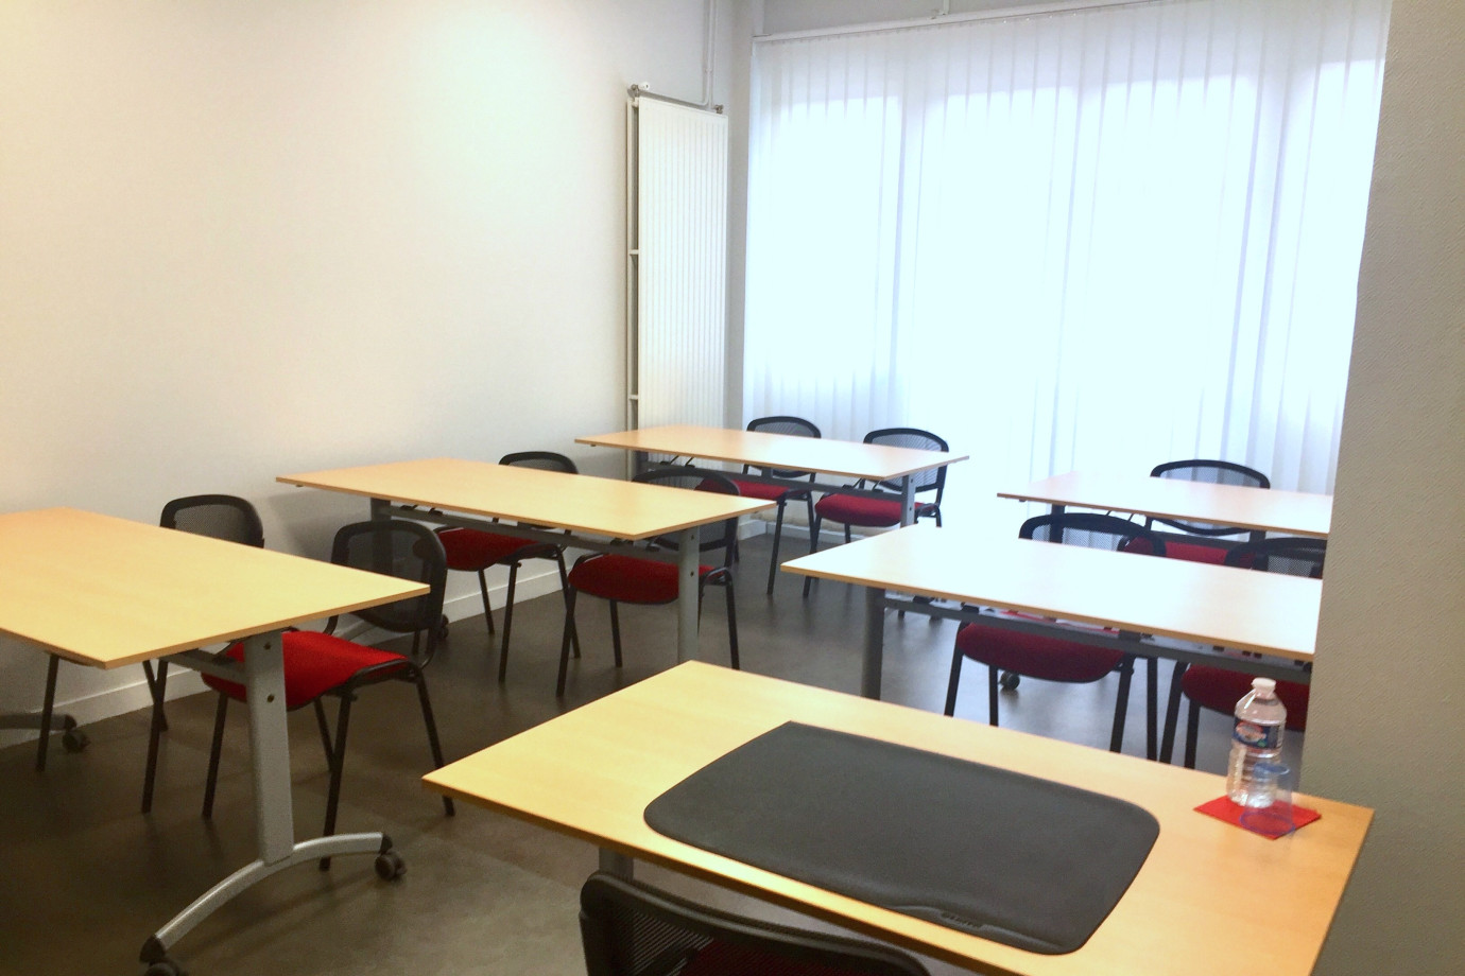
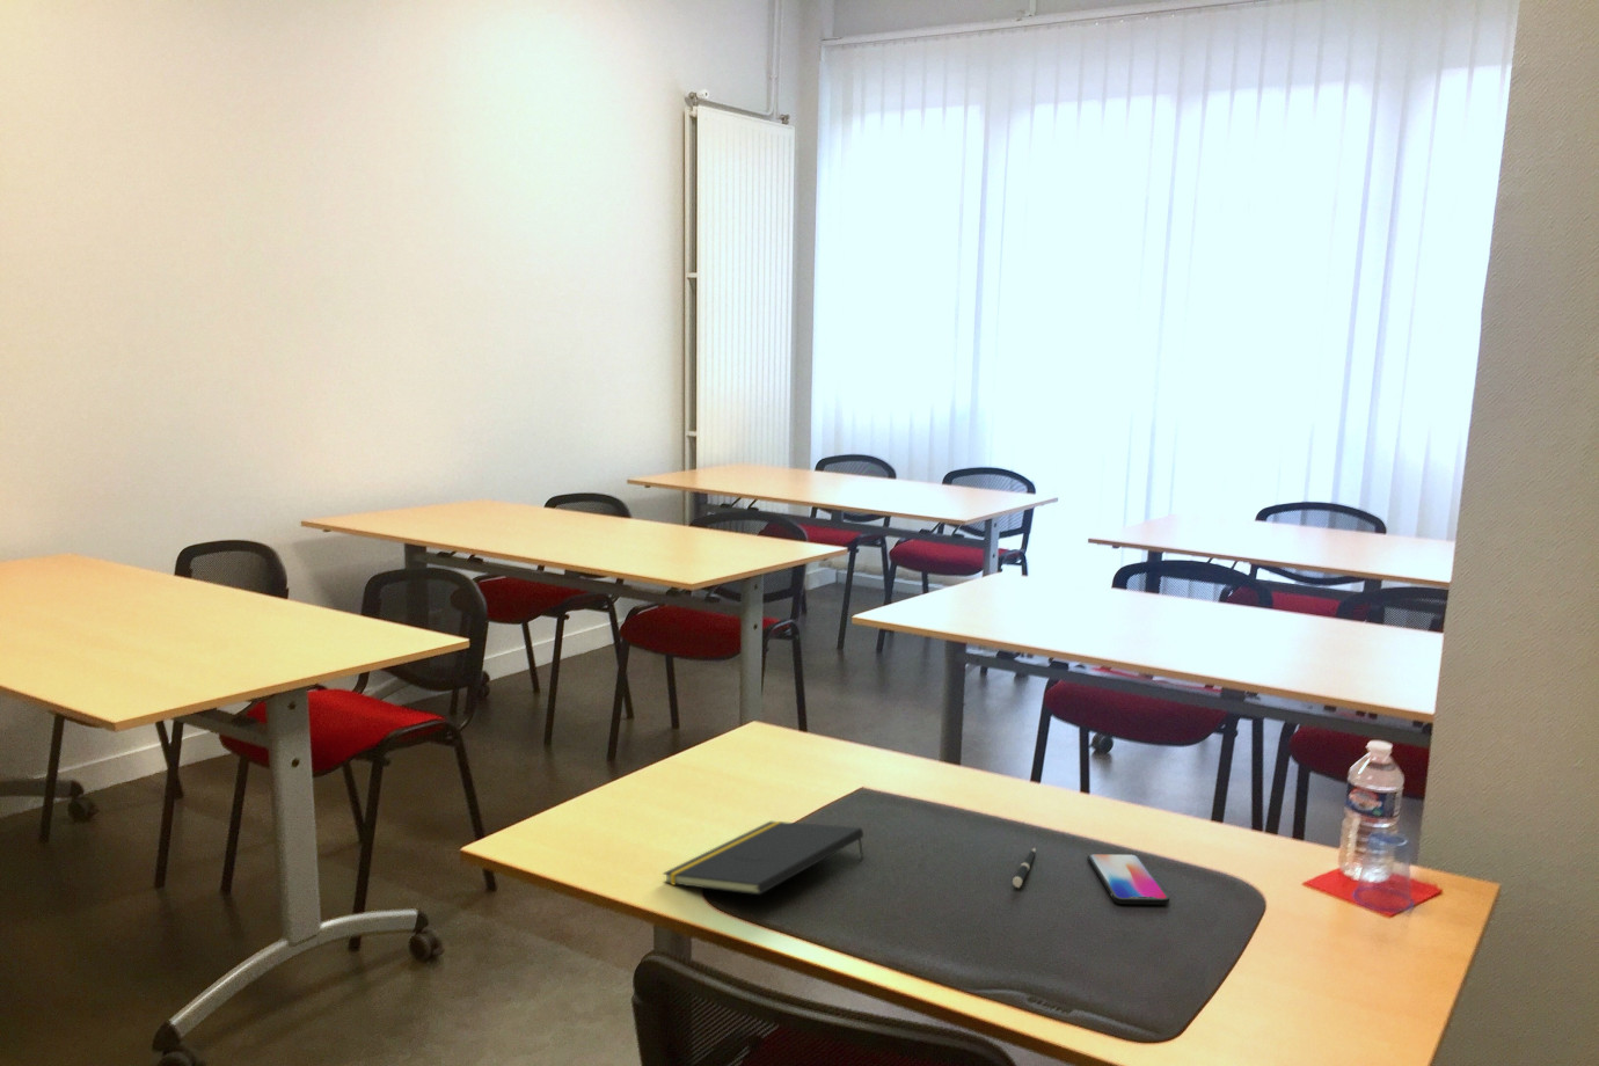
+ notepad [661,821,865,896]
+ smartphone [1087,853,1171,905]
+ pen [1011,847,1036,889]
